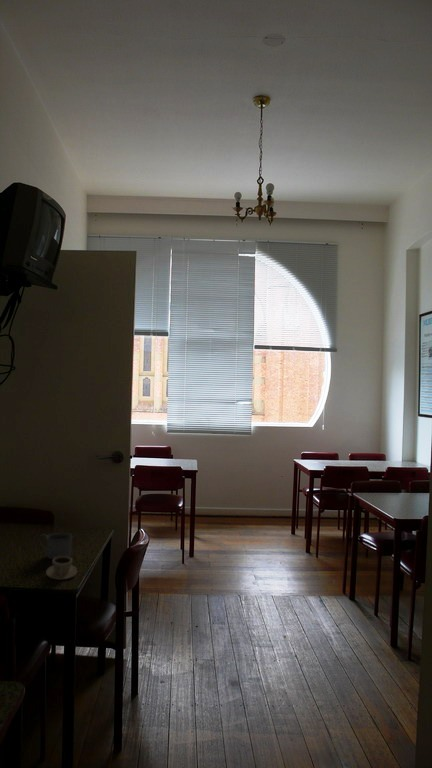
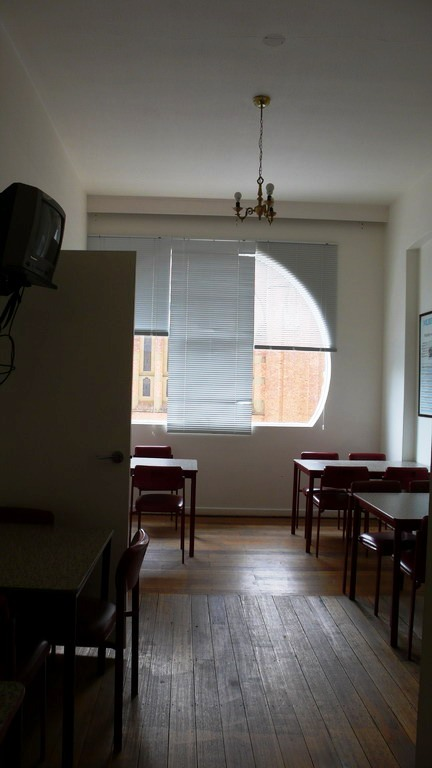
- cup [45,556,78,581]
- mug [38,532,73,560]
